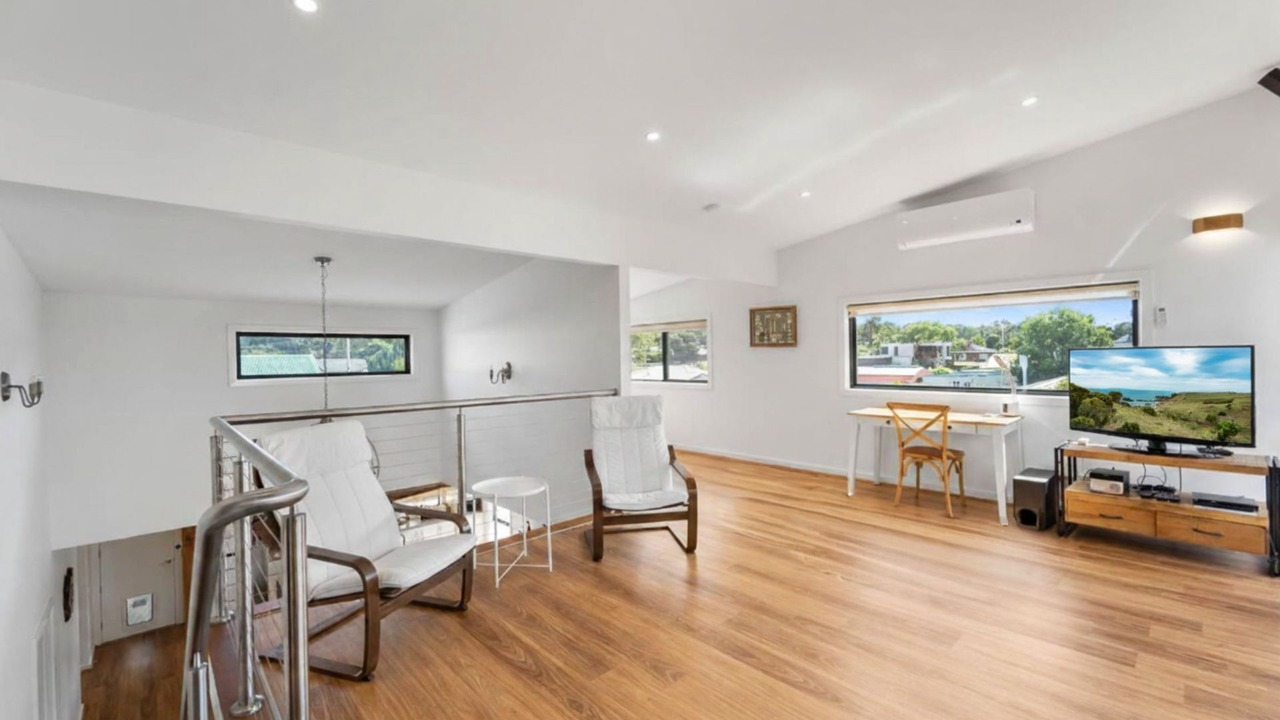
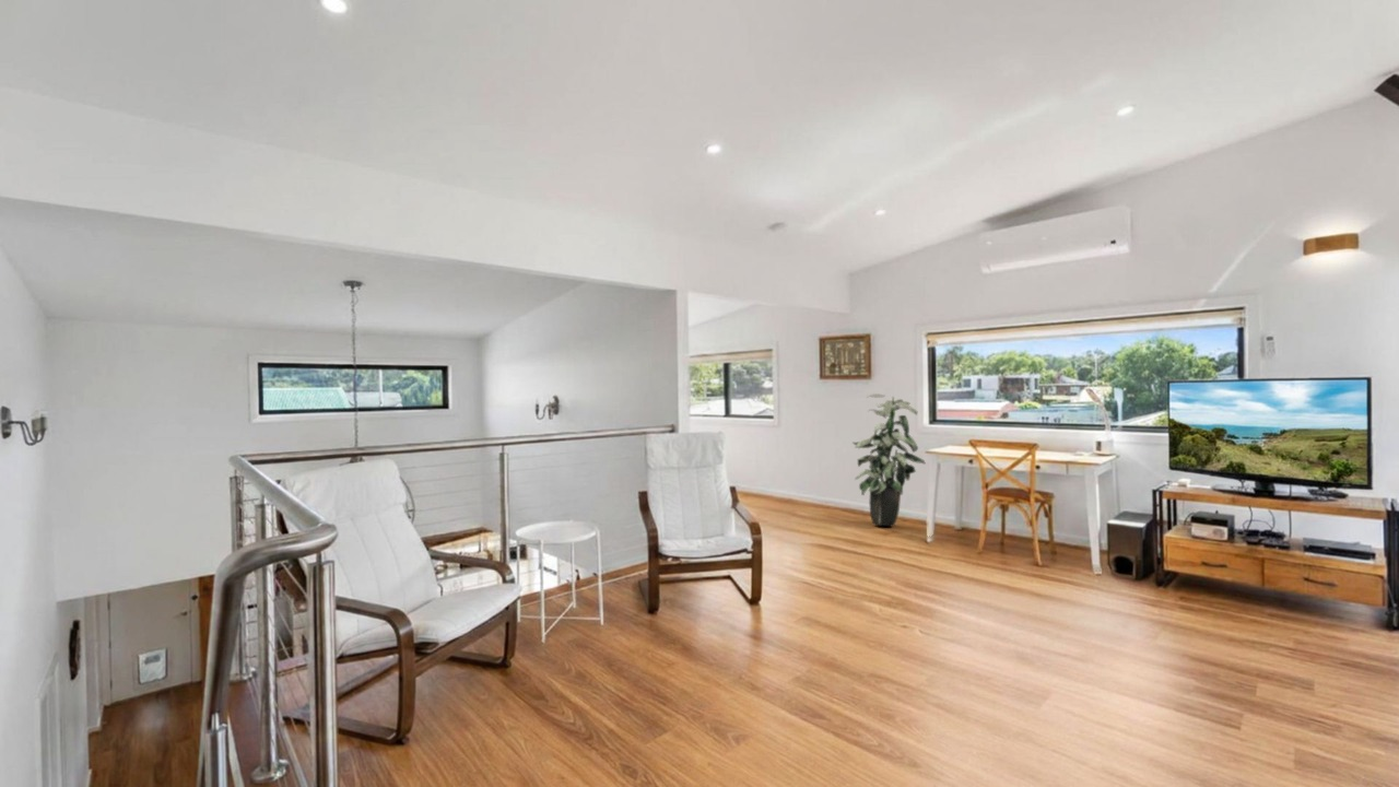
+ indoor plant [851,392,927,528]
